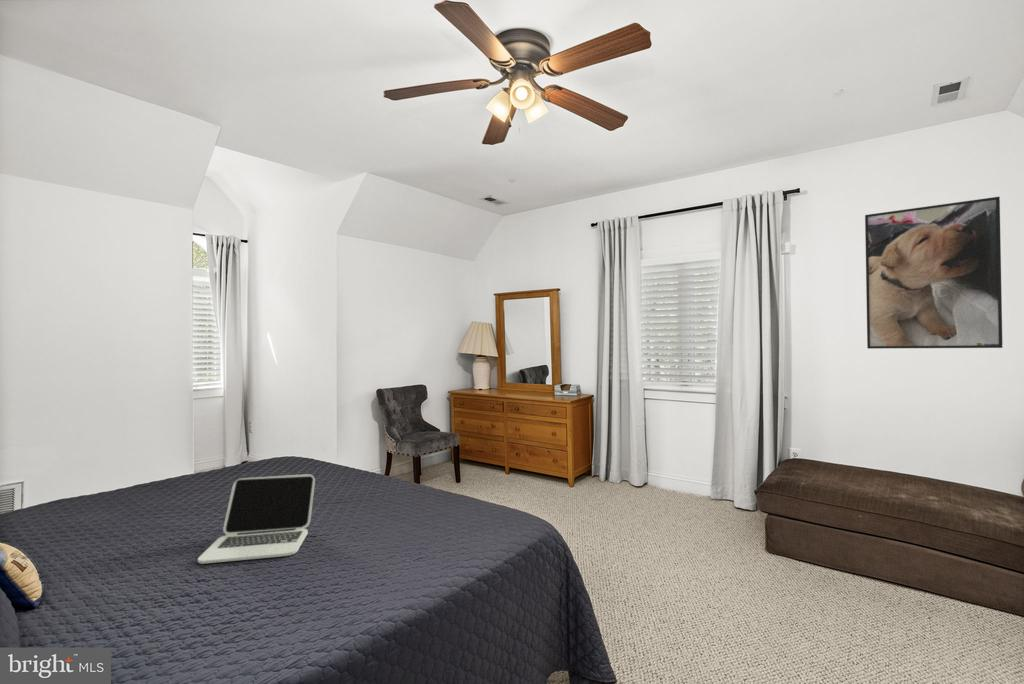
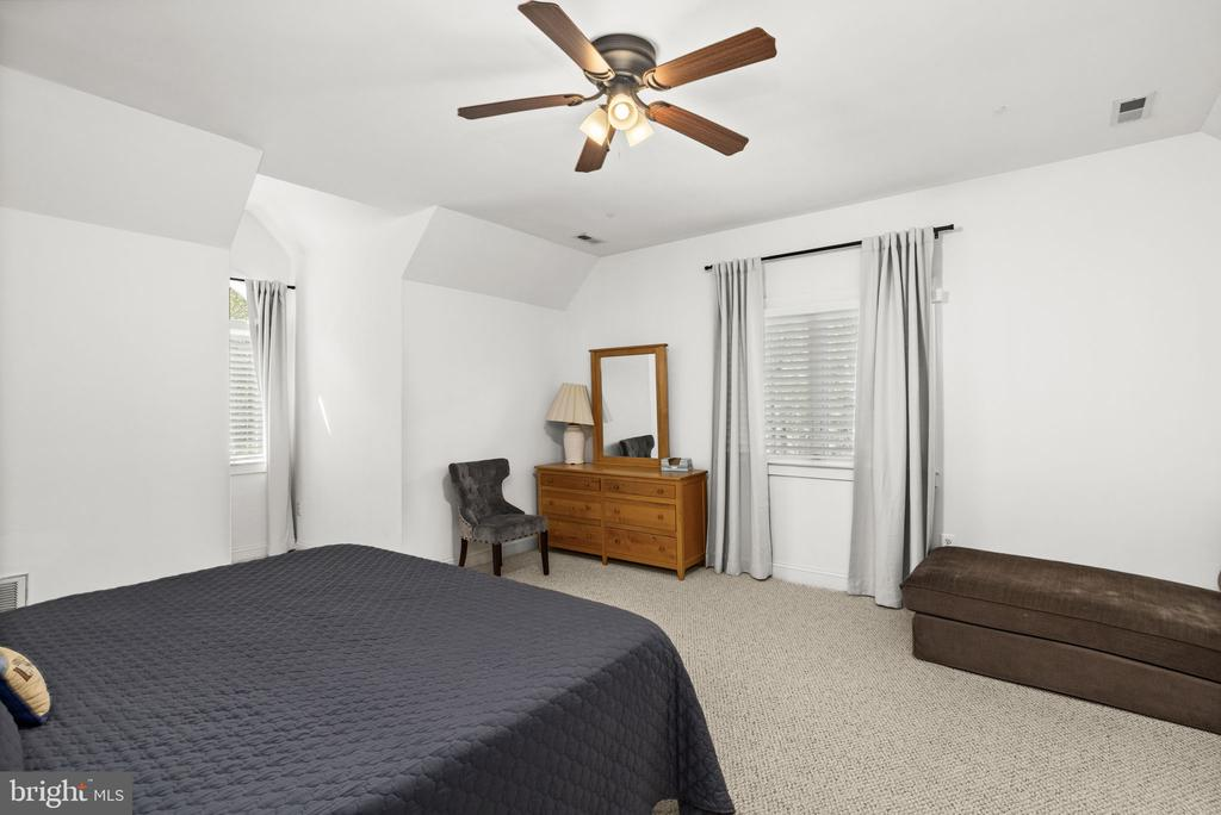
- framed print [864,196,1003,350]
- laptop [197,473,316,565]
